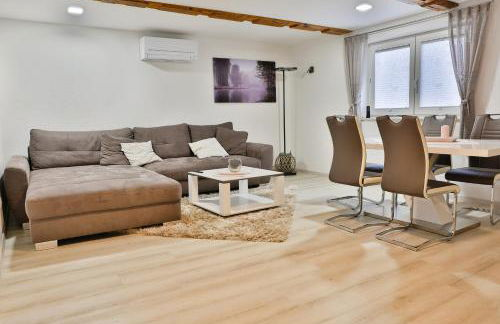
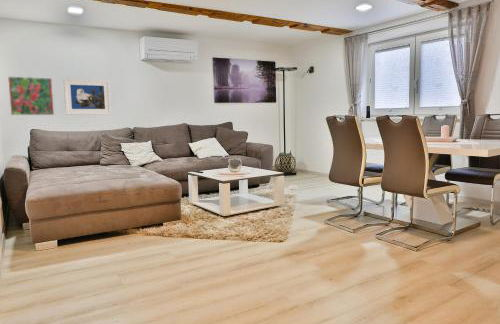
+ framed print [63,78,112,116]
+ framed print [7,76,55,116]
